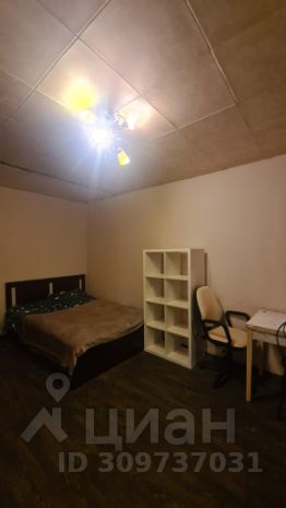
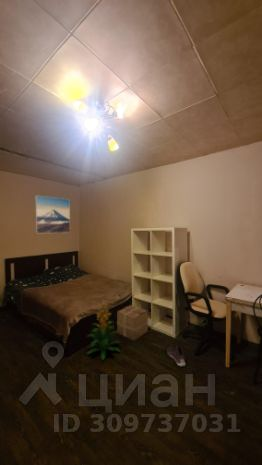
+ cardboard box [116,304,149,342]
+ indoor plant [86,299,122,361]
+ sneaker [166,344,186,367]
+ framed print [34,194,71,235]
